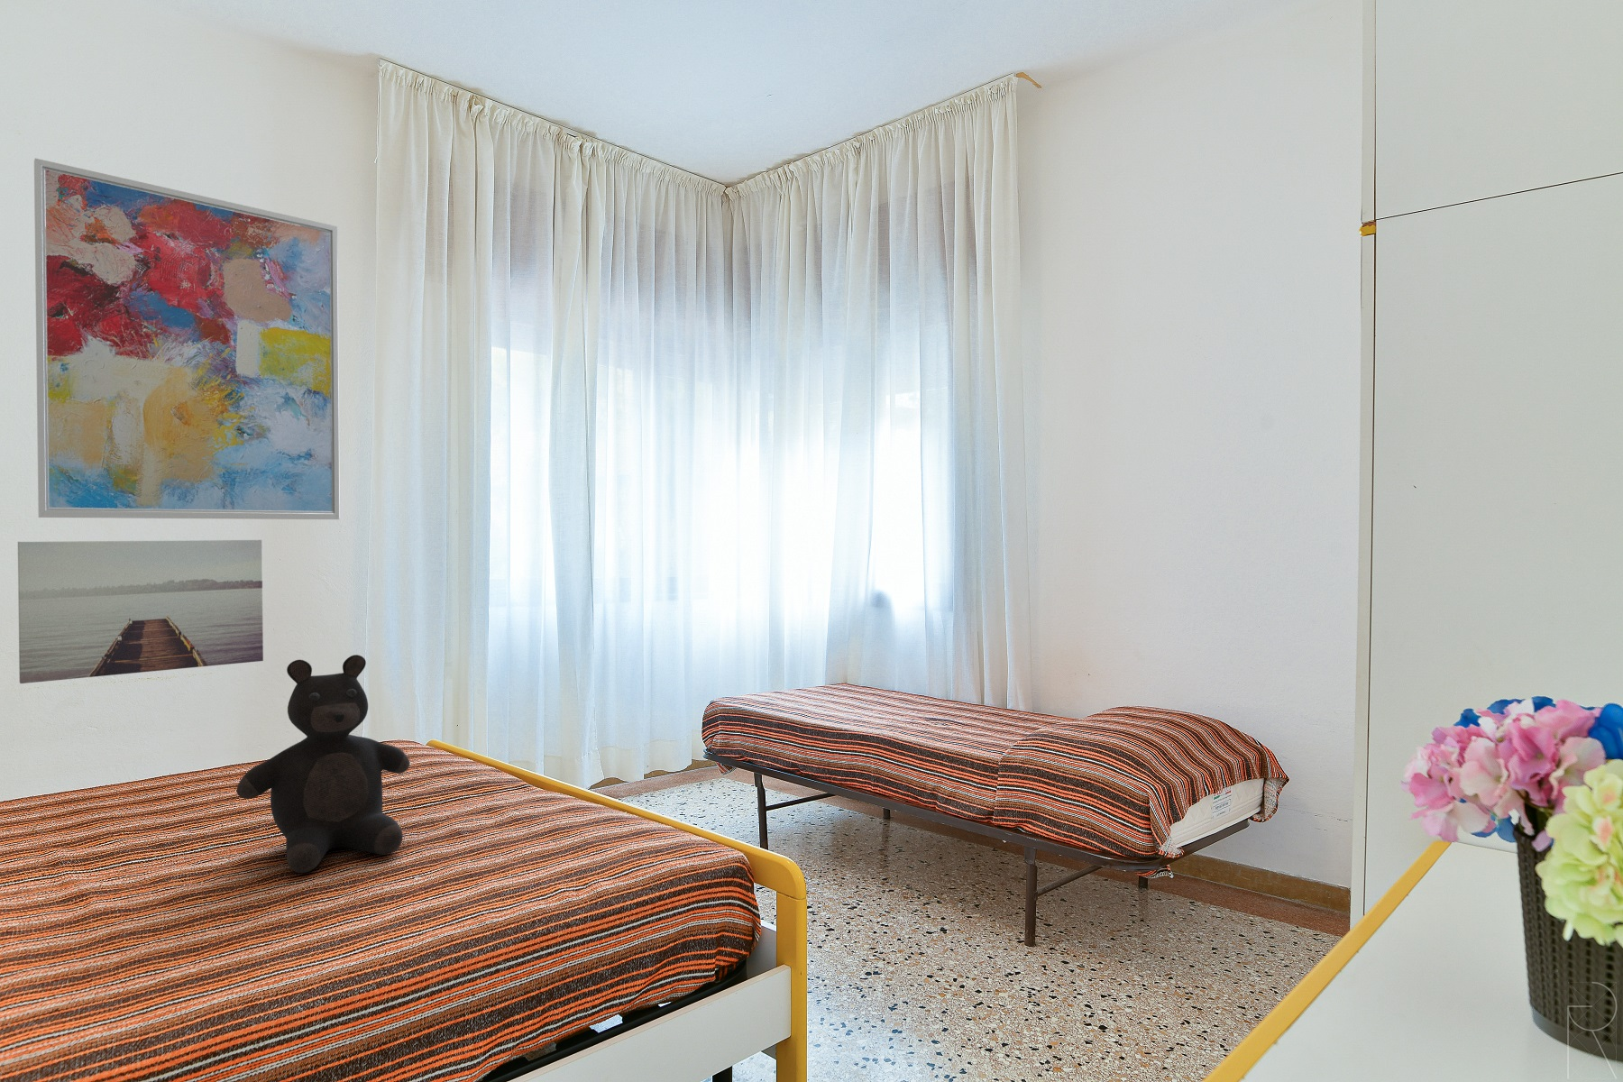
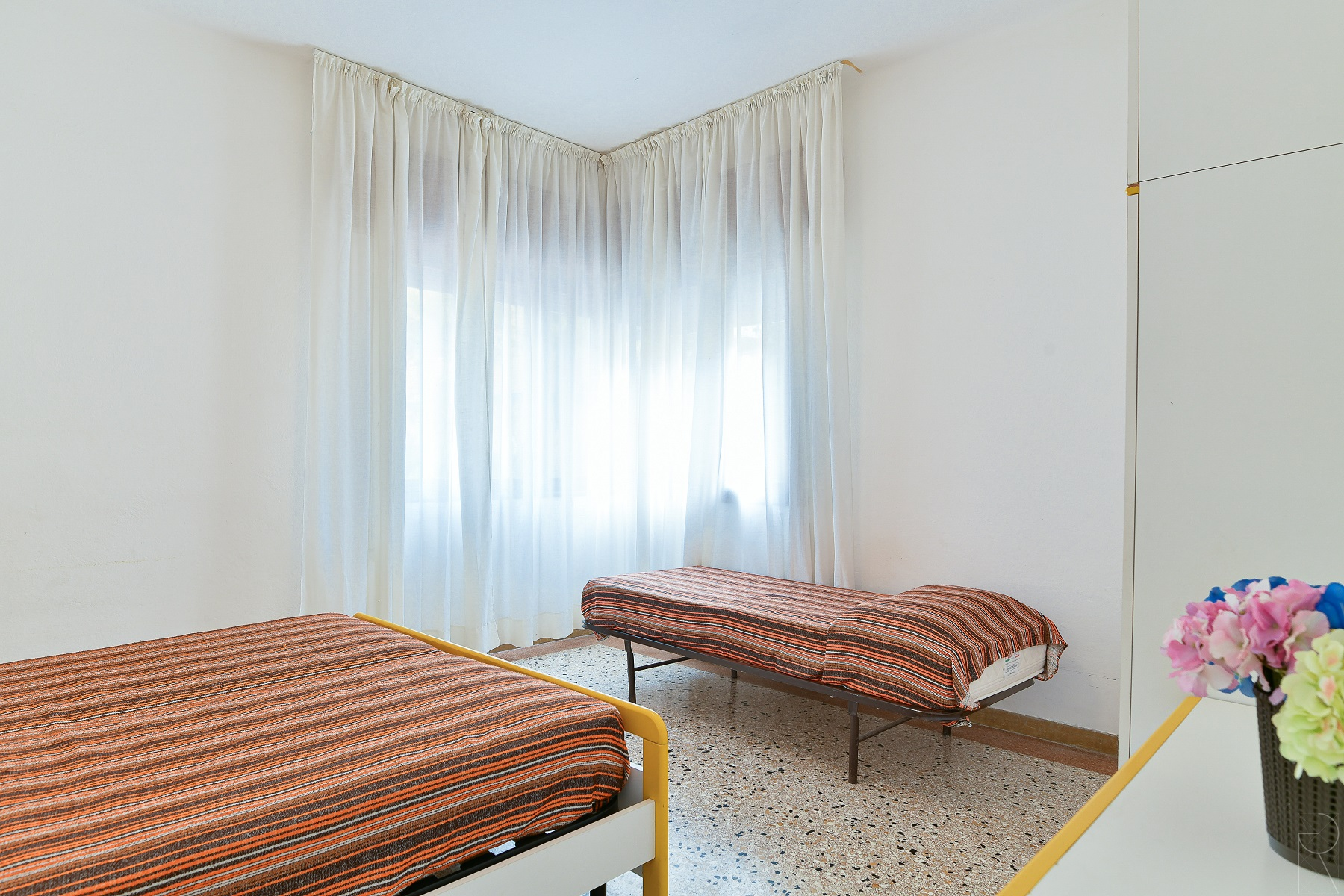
- wall art [17,540,264,685]
- wall art [34,158,341,520]
- teddy bear [235,653,411,874]
